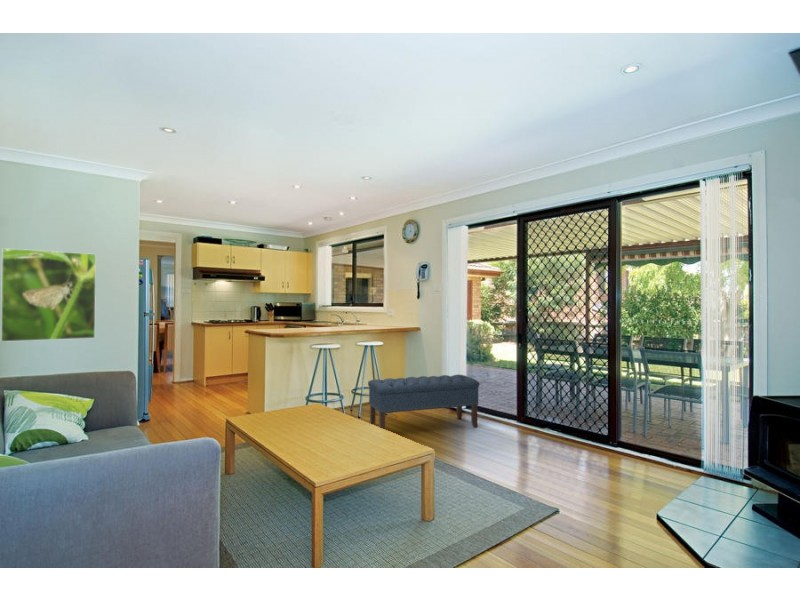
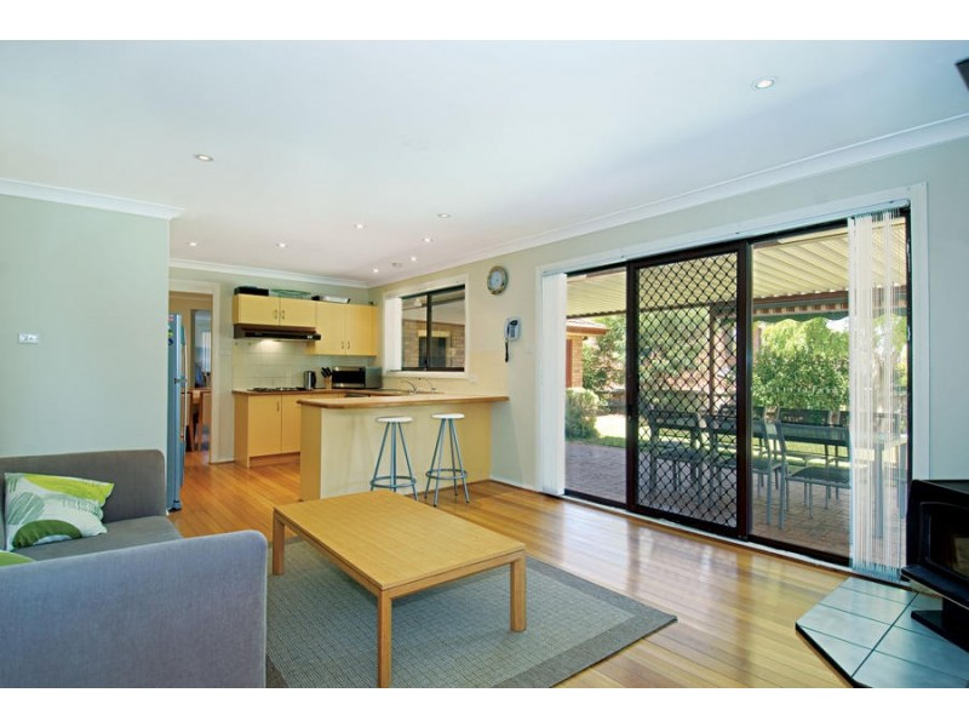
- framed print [0,247,97,343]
- bench [367,374,481,430]
